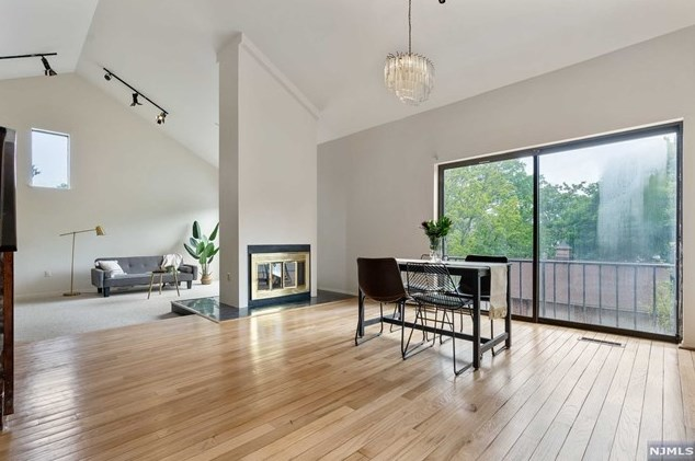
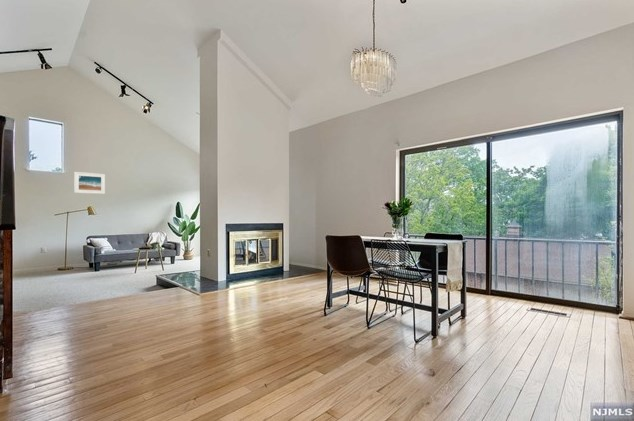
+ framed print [73,171,106,195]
